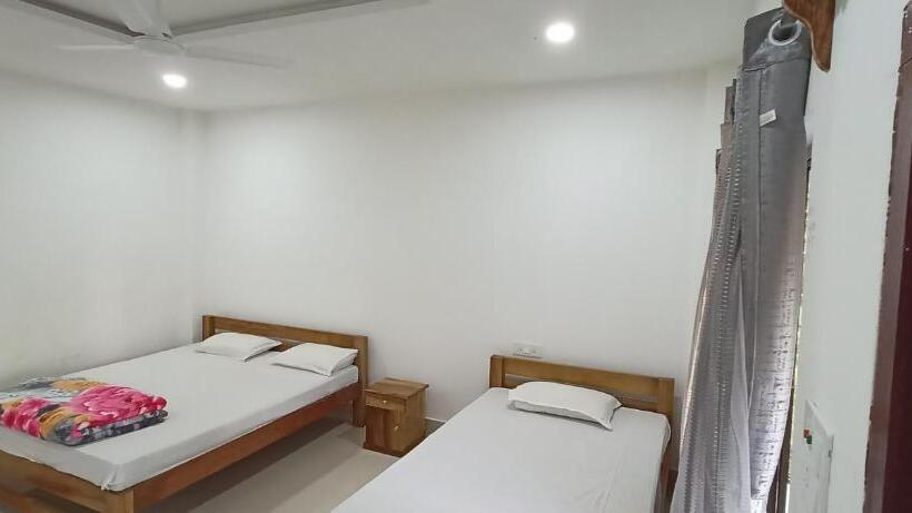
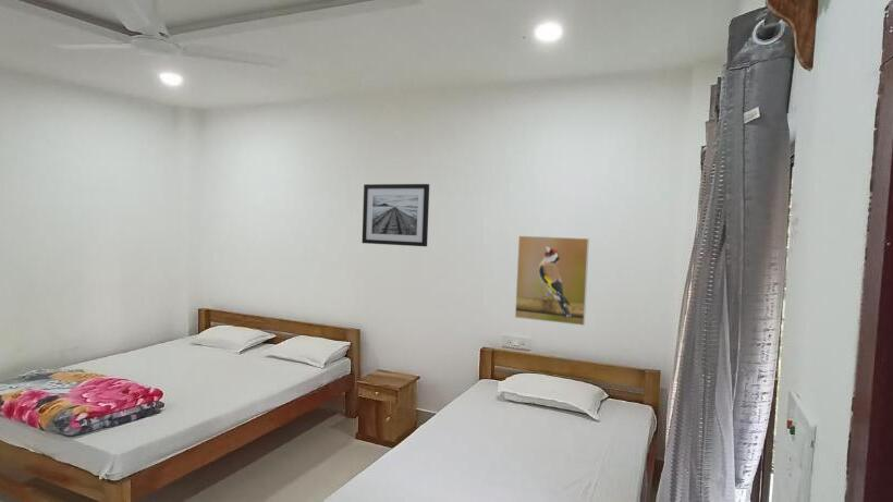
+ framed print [514,234,590,327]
+ wall art [362,183,430,247]
